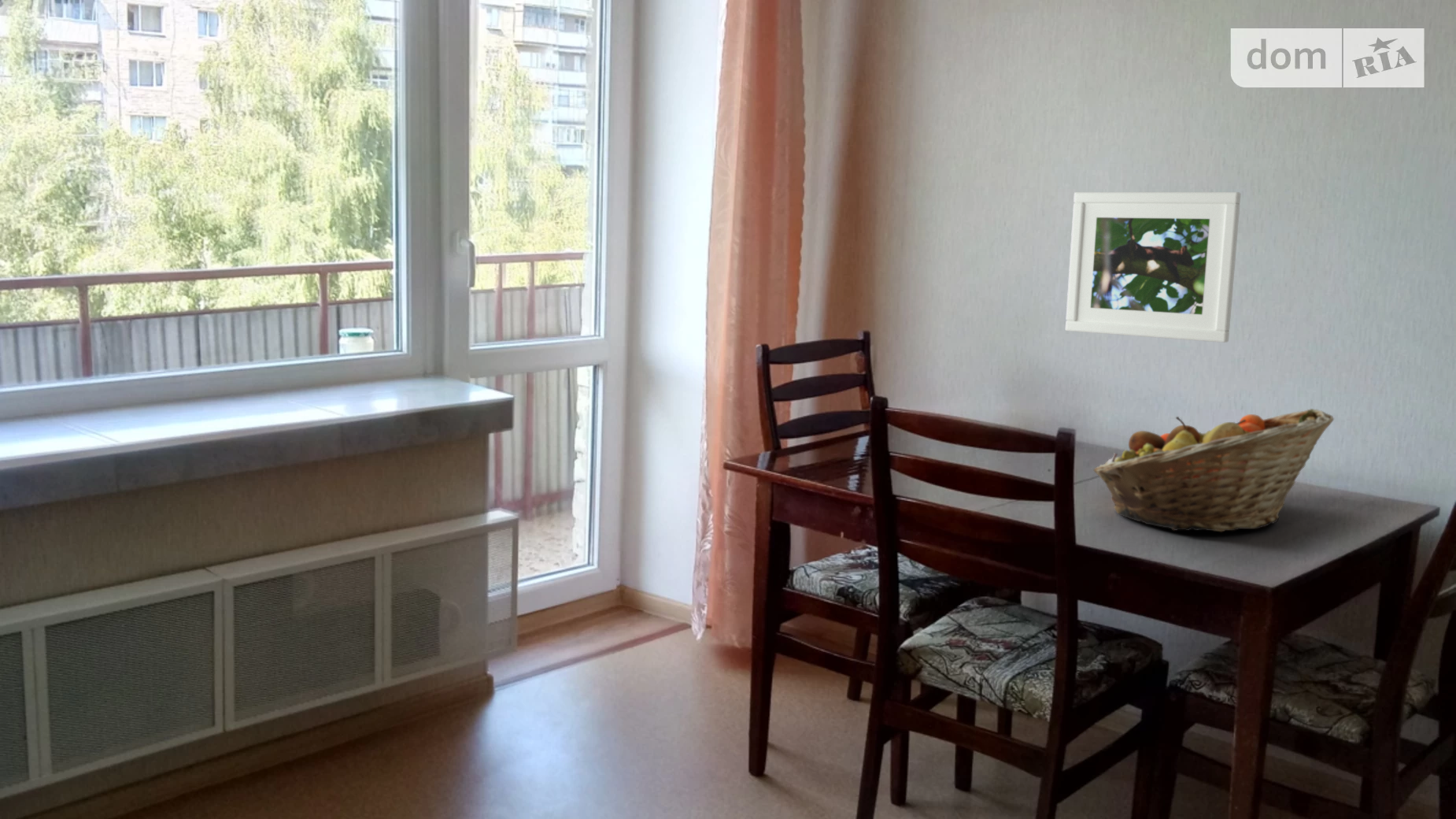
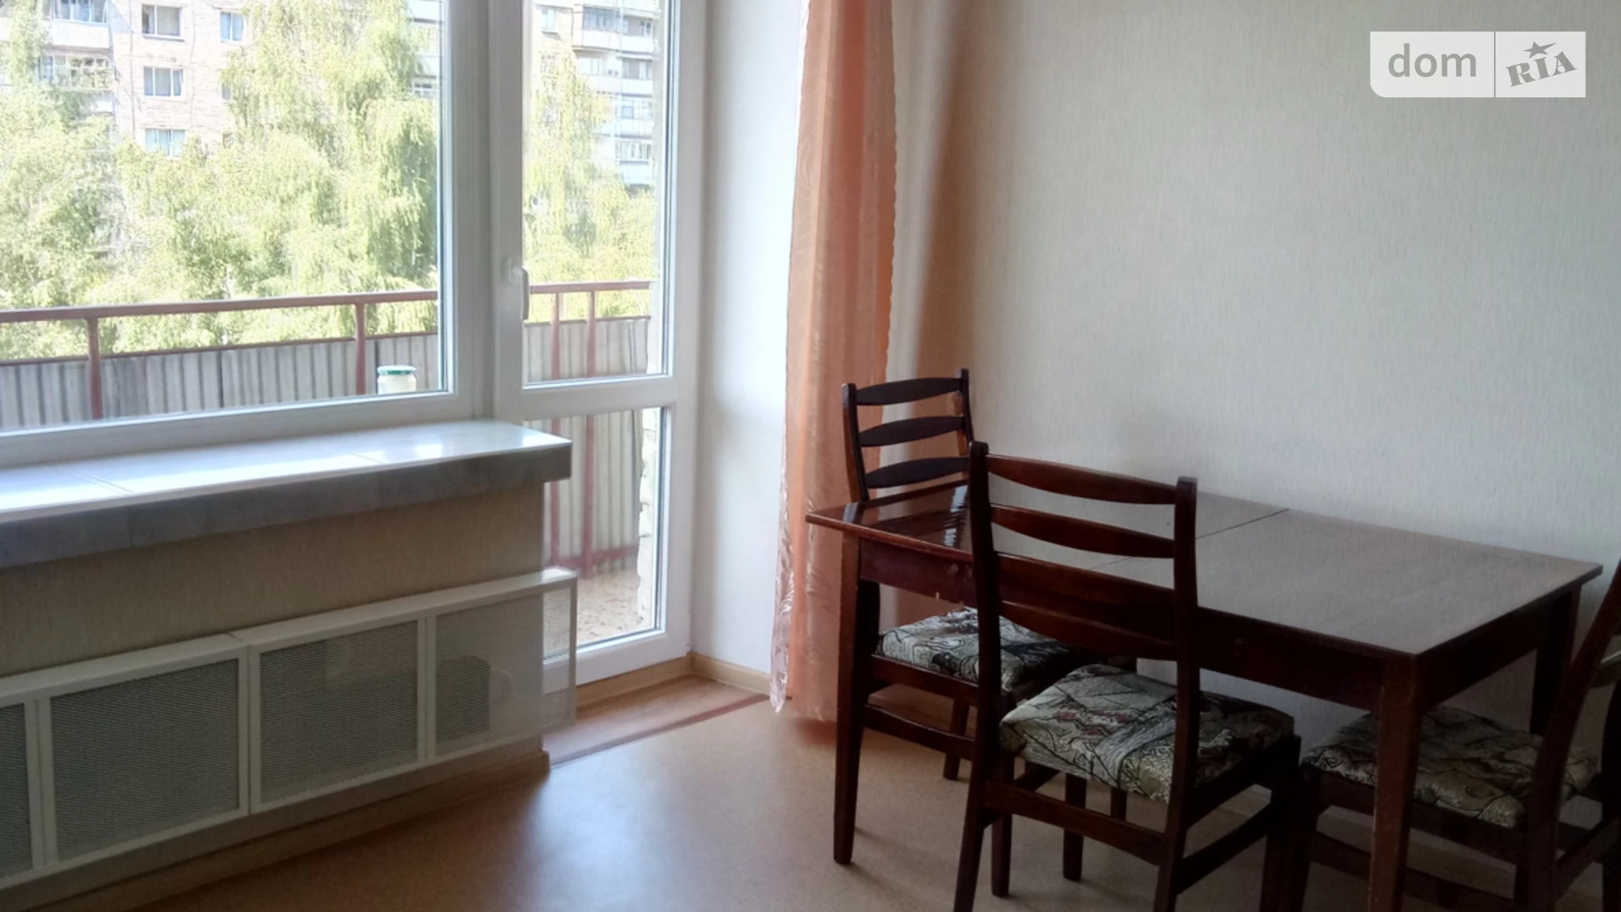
- fruit basket [1093,408,1335,532]
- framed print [1065,191,1241,343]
